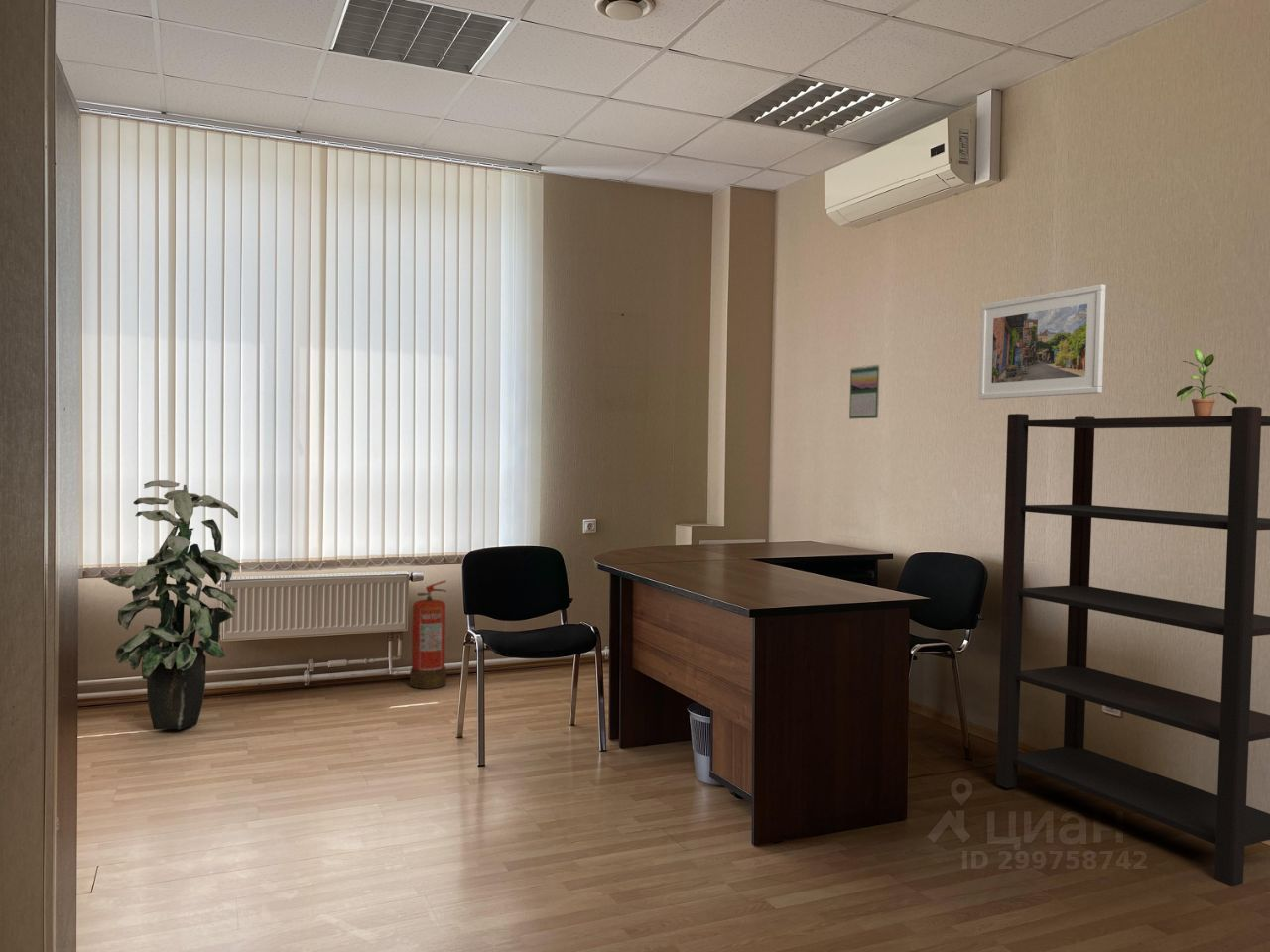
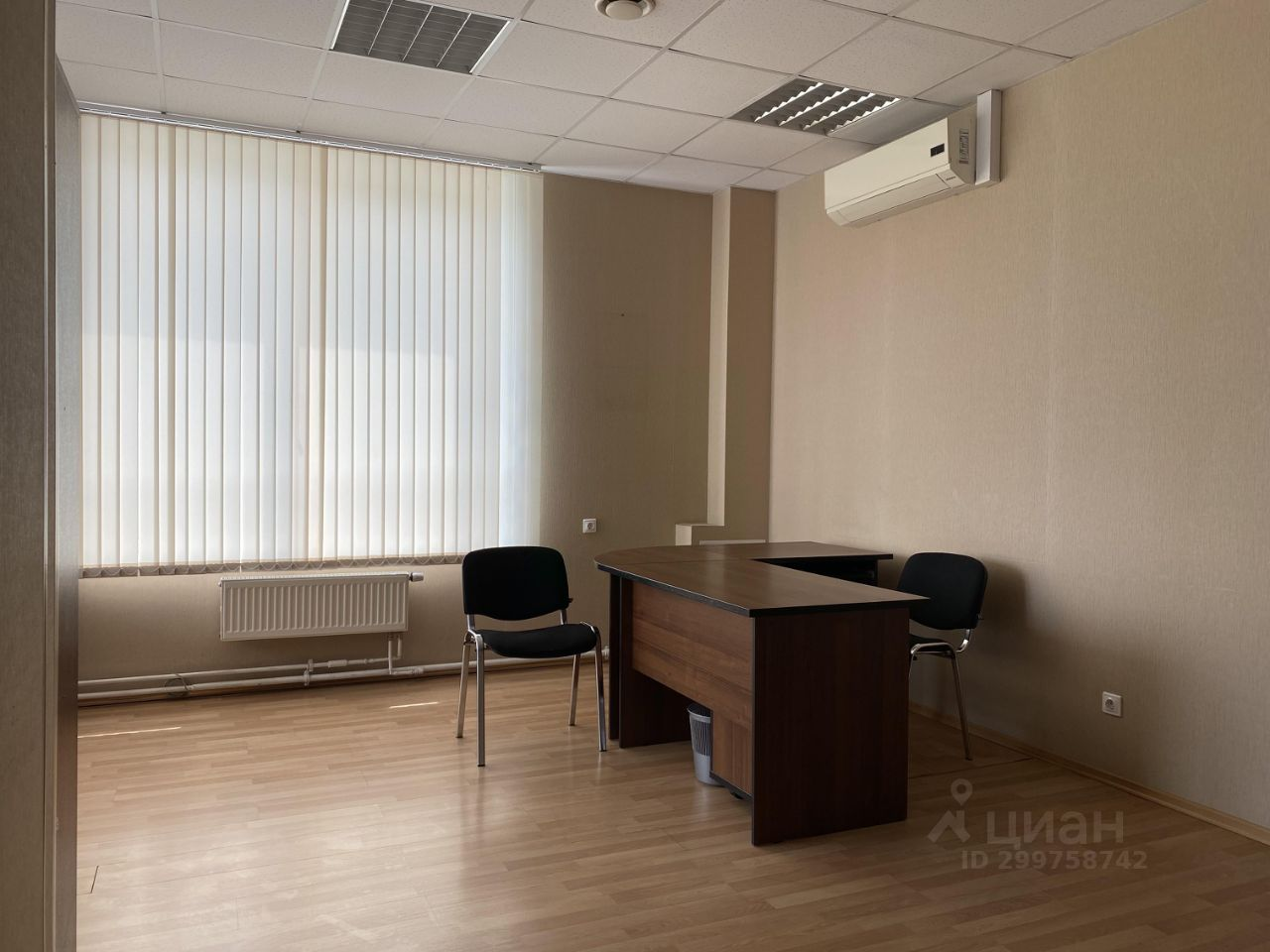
- potted plant [1176,346,1239,416]
- bookshelf [995,406,1270,888]
- indoor plant [102,479,240,730]
- calendar [848,364,881,419]
- fire extinguisher [409,579,447,690]
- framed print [978,283,1107,401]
